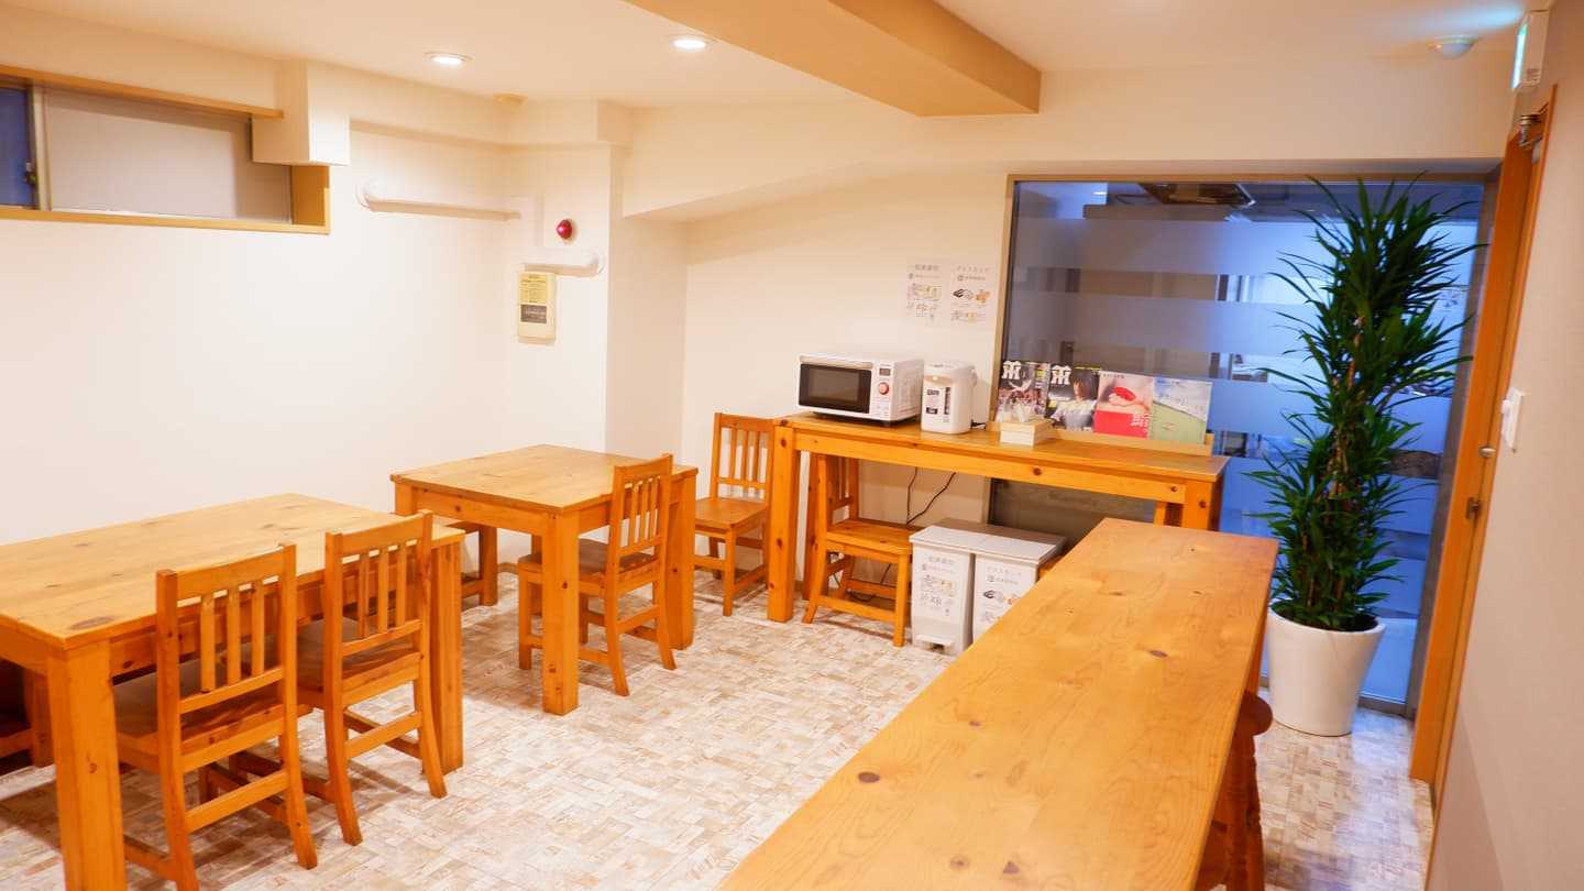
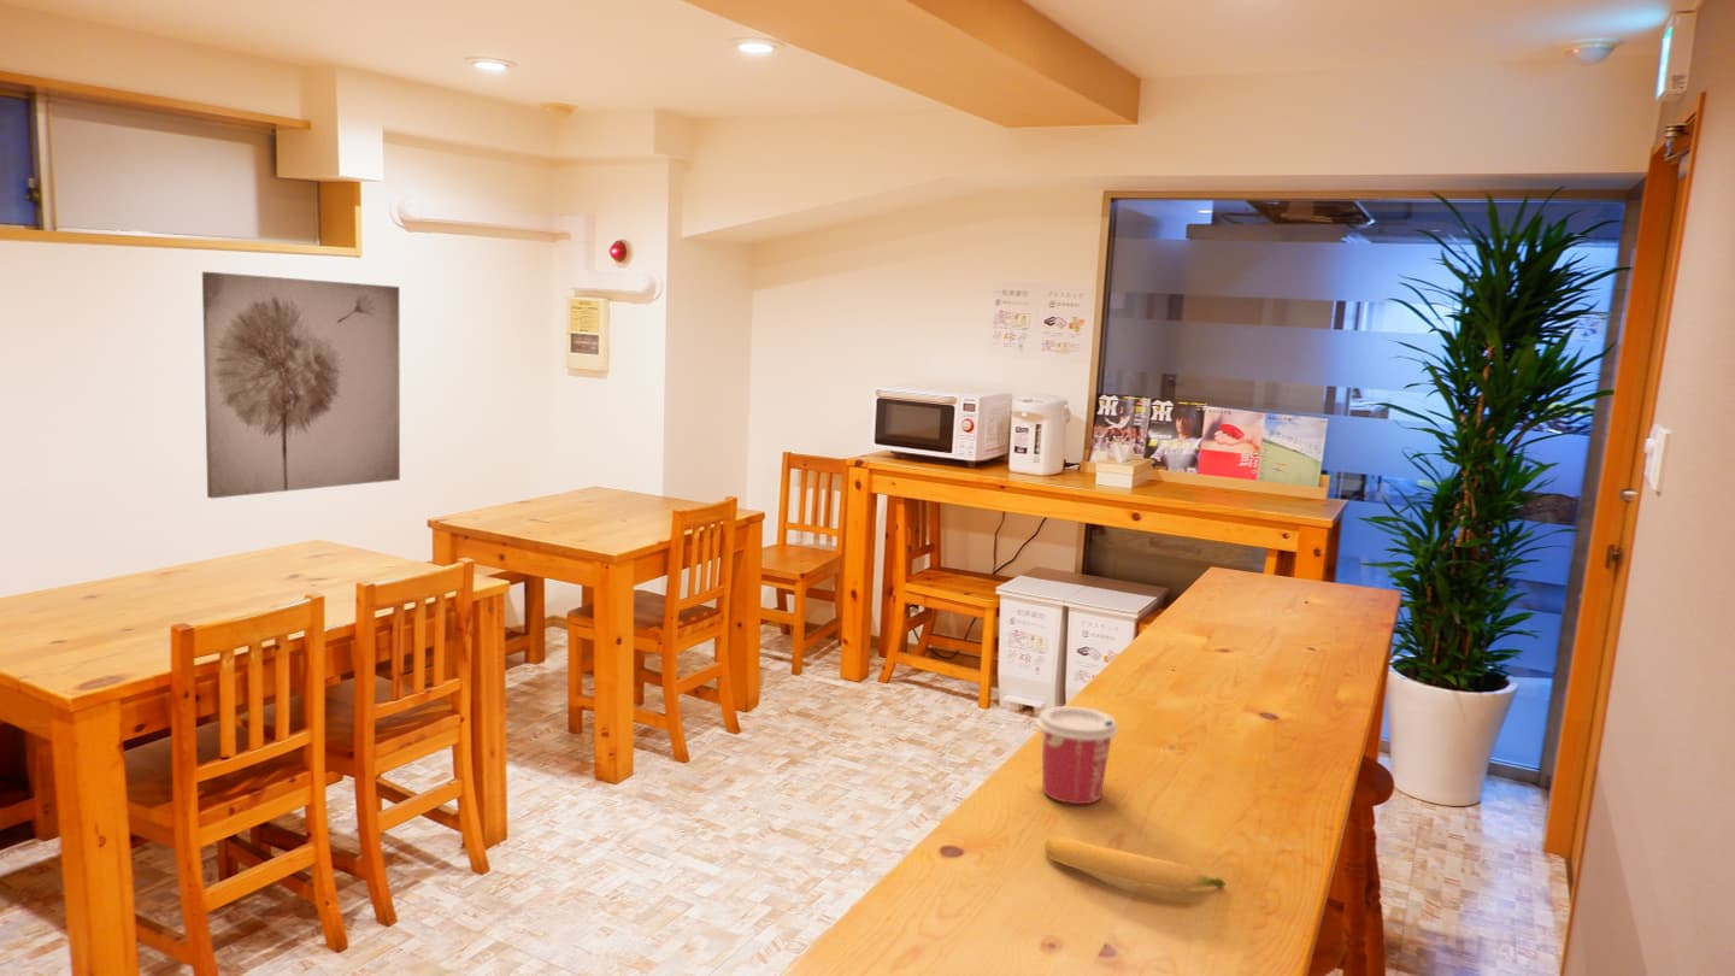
+ wall art [201,271,401,500]
+ banana [1043,836,1227,892]
+ cup [1035,705,1119,805]
